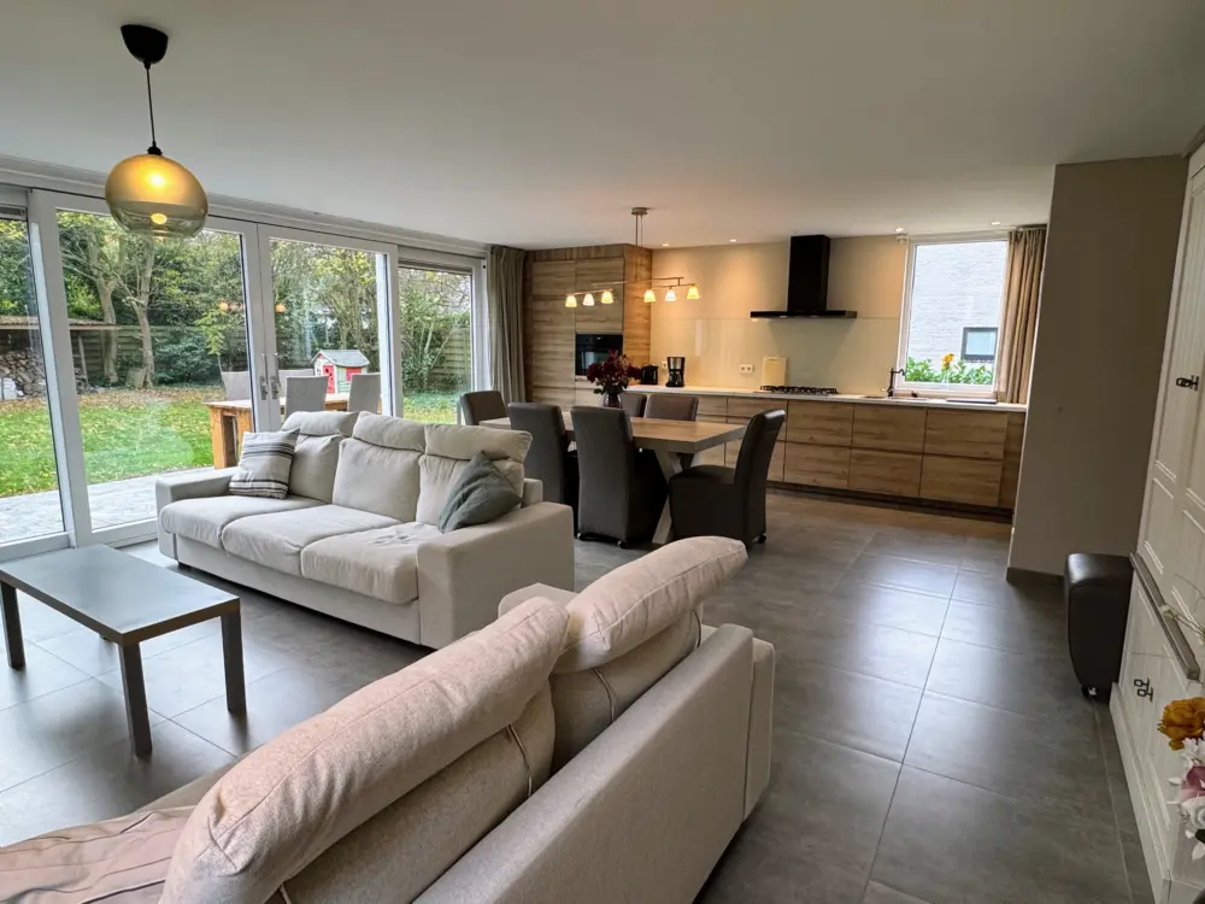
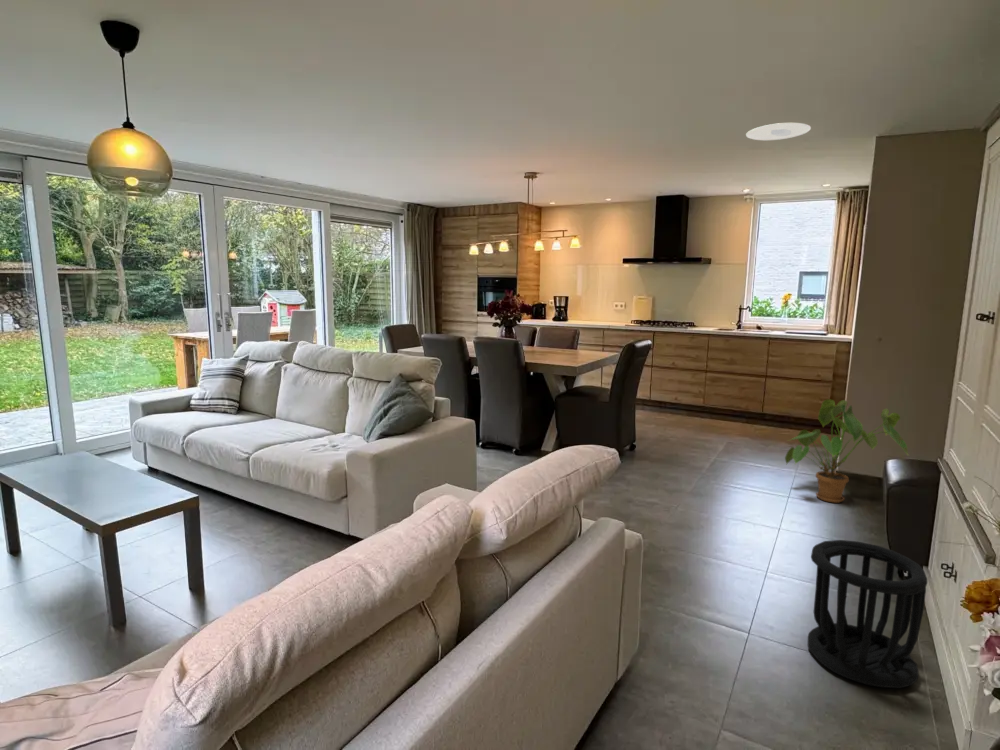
+ house plant [784,398,910,504]
+ wastebasket [807,539,928,689]
+ recessed light [745,122,812,141]
